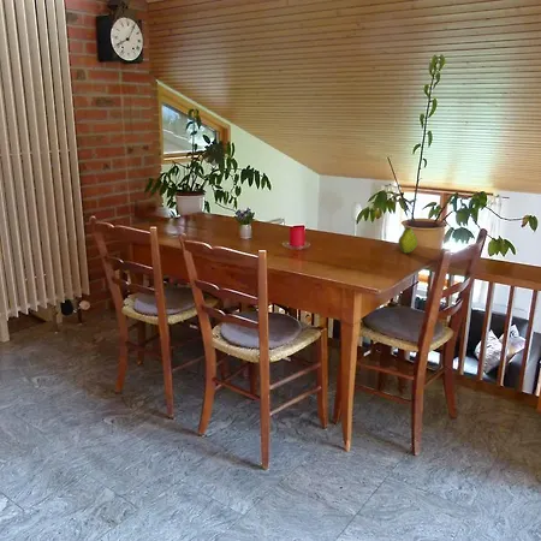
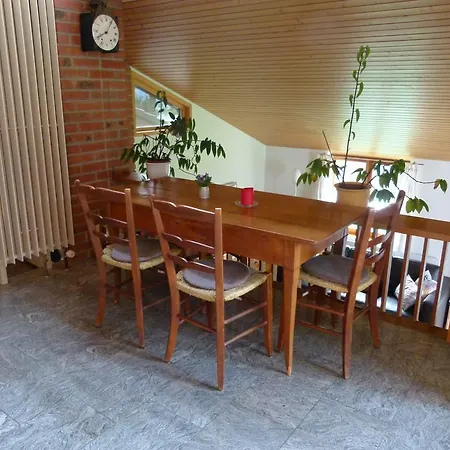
- fruit [397,226,418,254]
